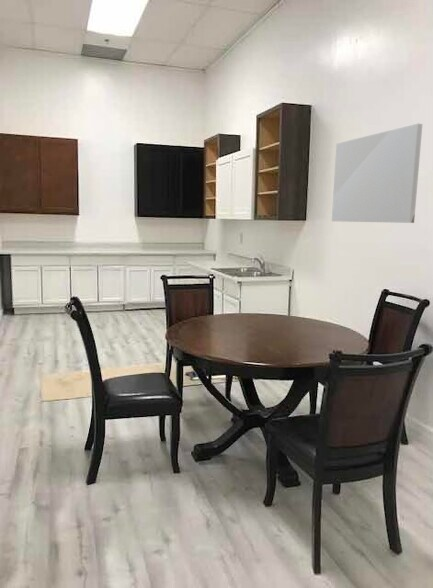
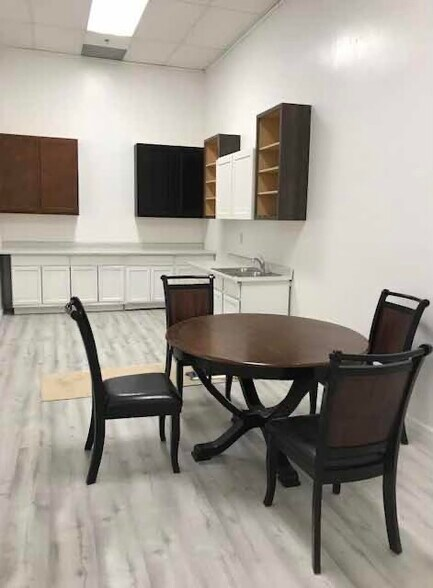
- wall art [331,123,423,224]
